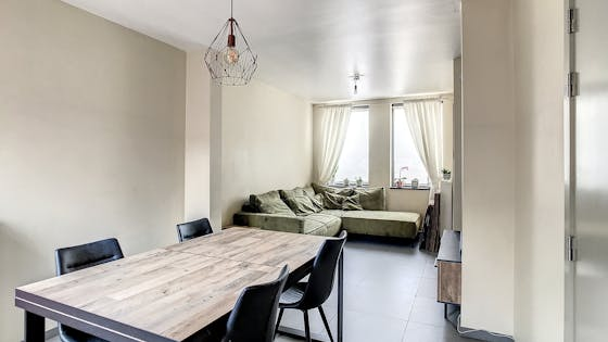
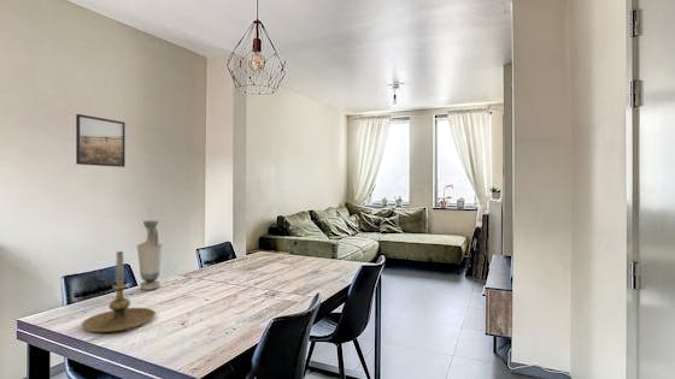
+ candle holder [80,250,157,333]
+ vase [136,219,164,291]
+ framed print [75,113,127,168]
